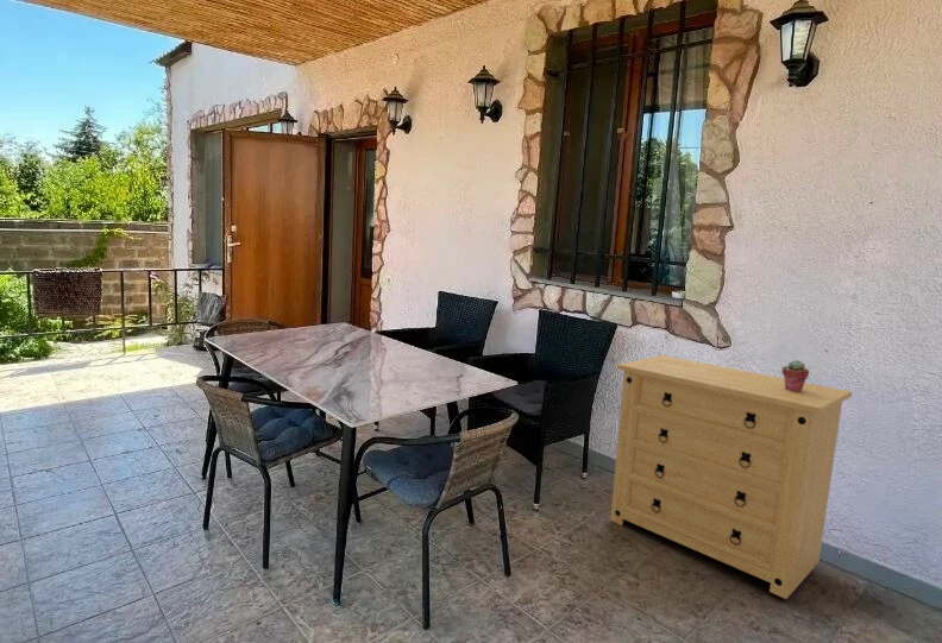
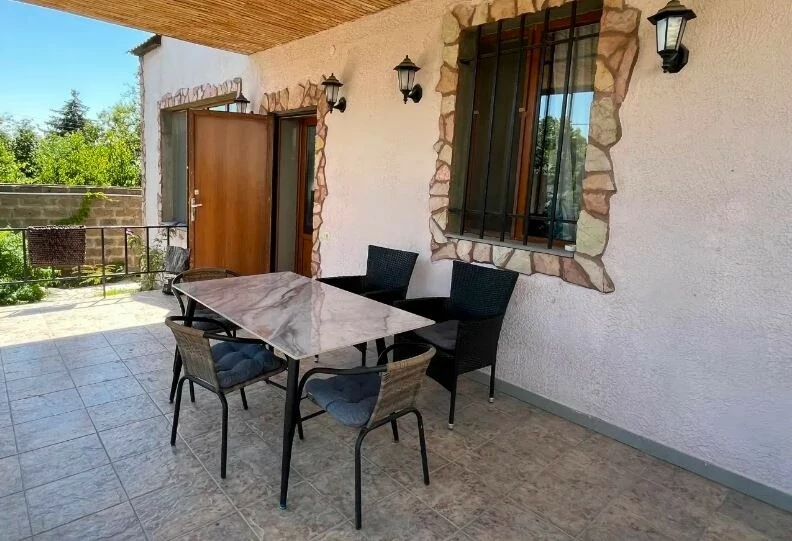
- potted succulent [781,359,810,391]
- dresser [609,354,853,600]
